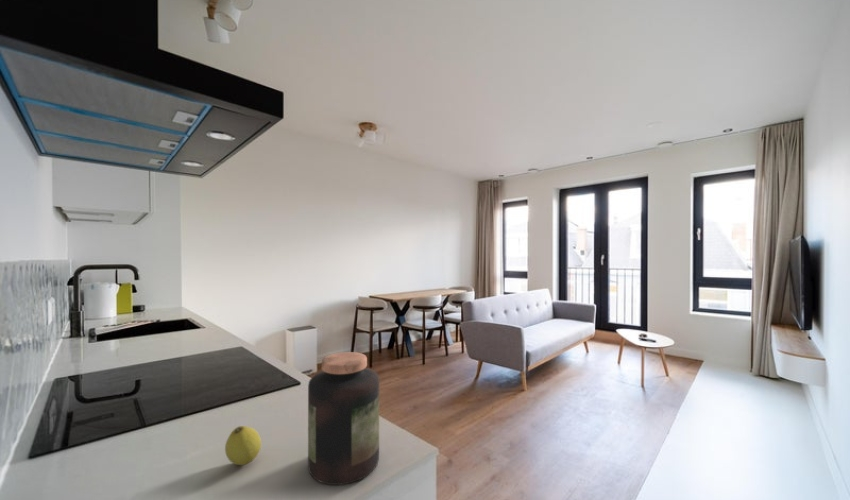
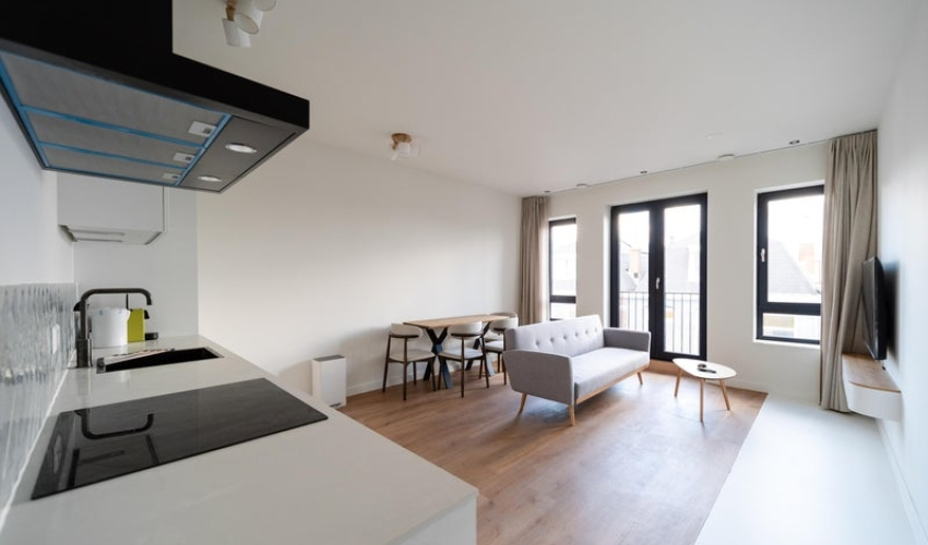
- jar [307,351,380,486]
- lemon [224,425,262,466]
